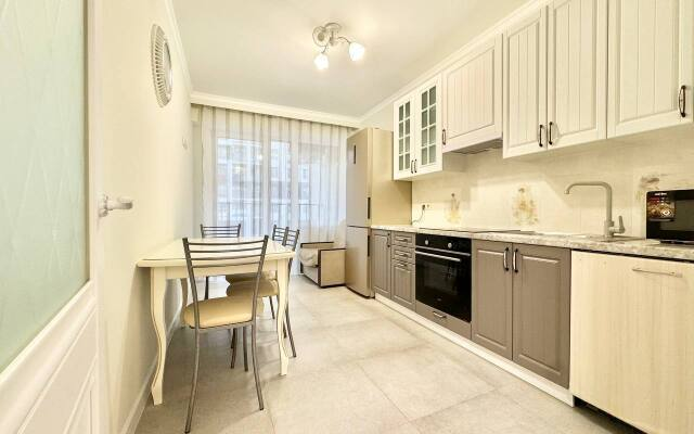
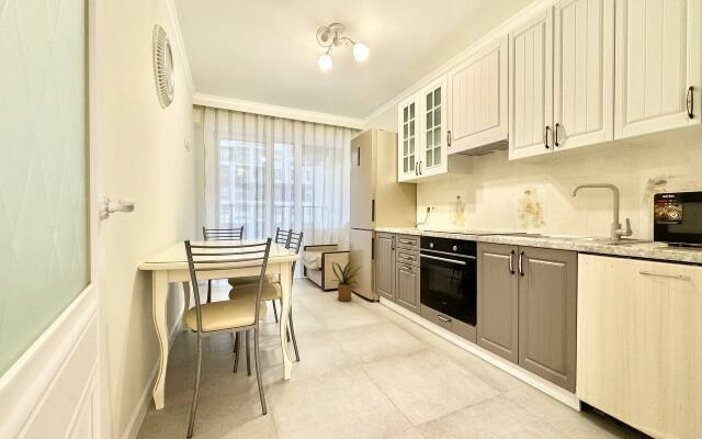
+ house plant [331,259,362,303]
